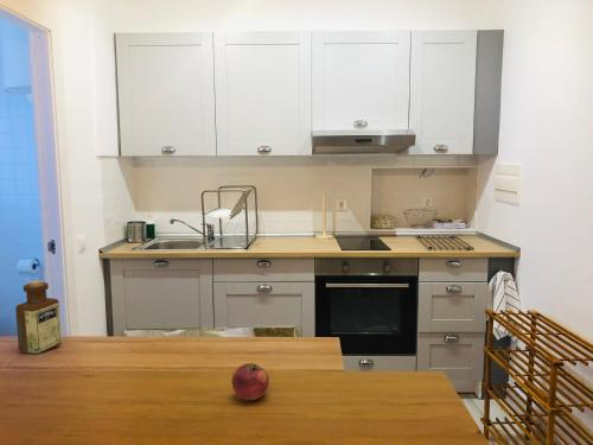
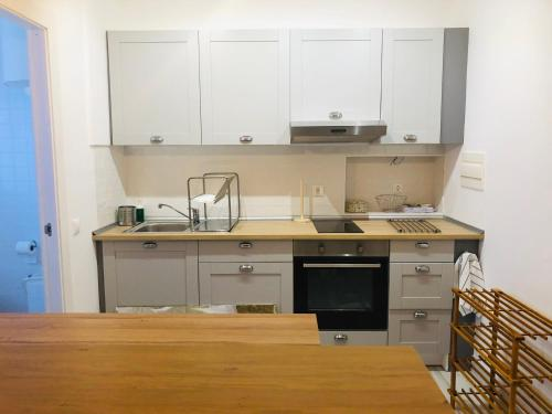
- fruit [231,362,270,401]
- bottle [14,279,63,356]
